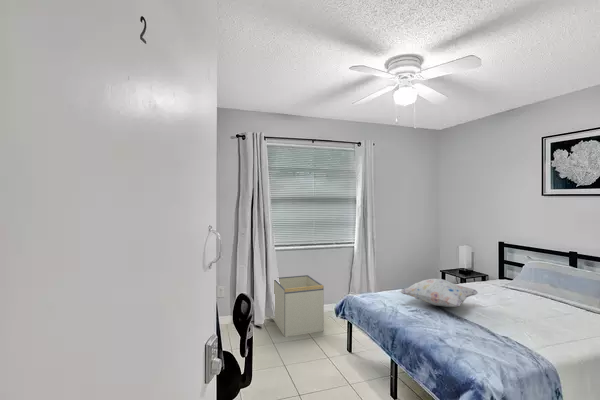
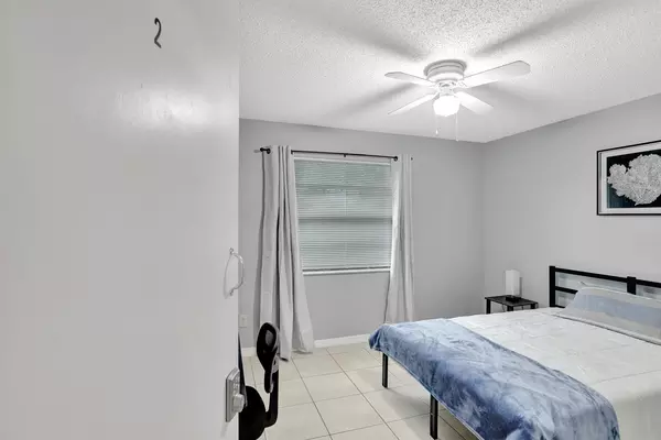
- storage bin [272,274,325,338]
- decorative pillow [399,278,479,308]
